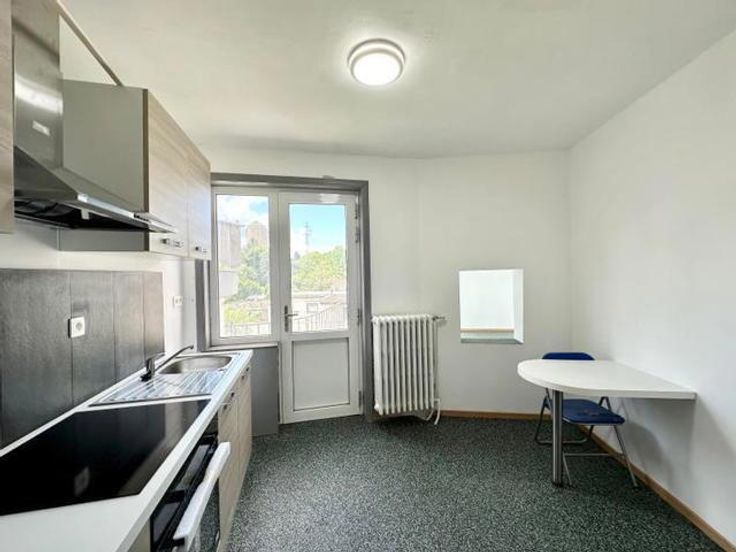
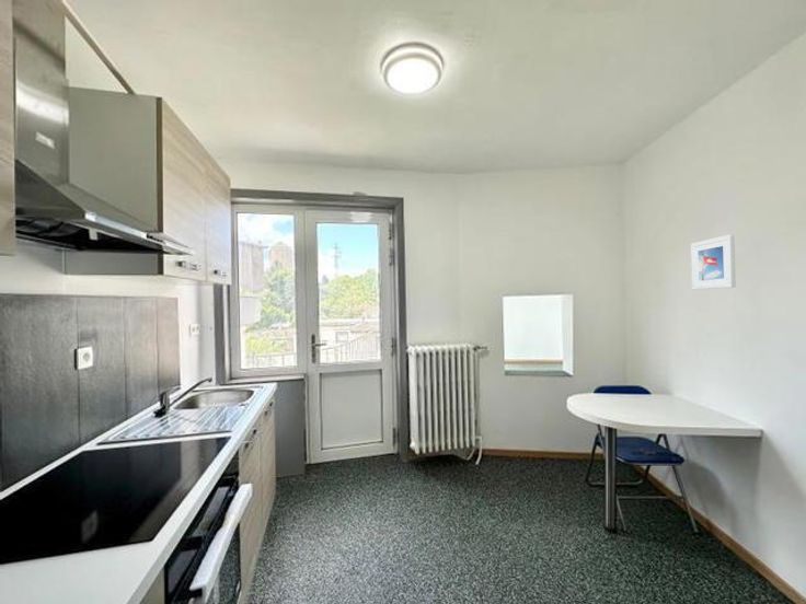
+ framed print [690,233,737,291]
